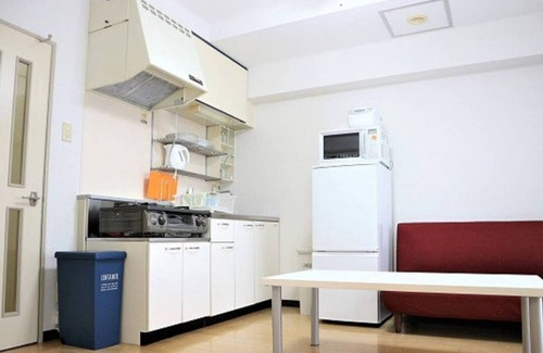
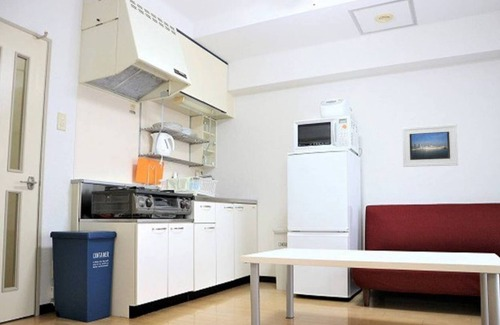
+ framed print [401,123,459,168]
